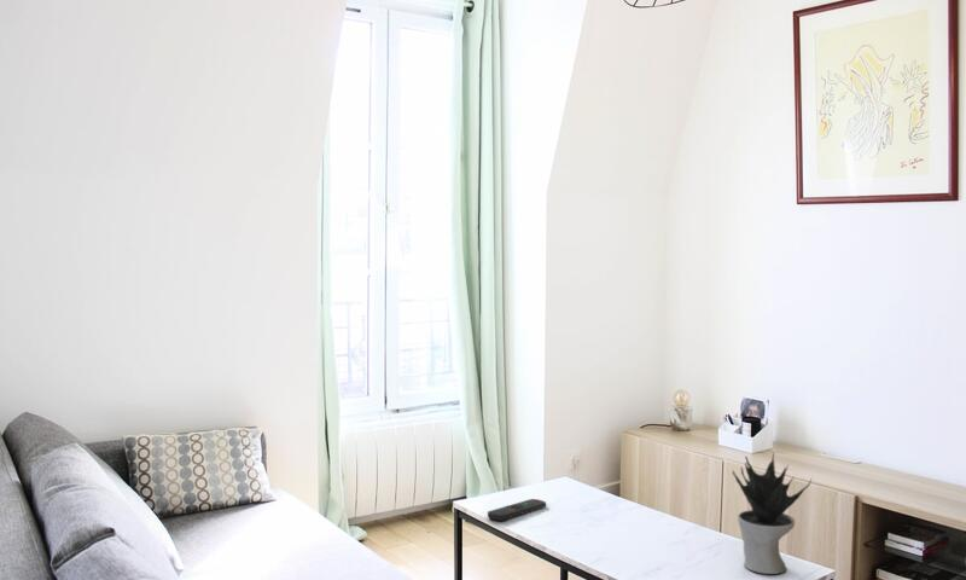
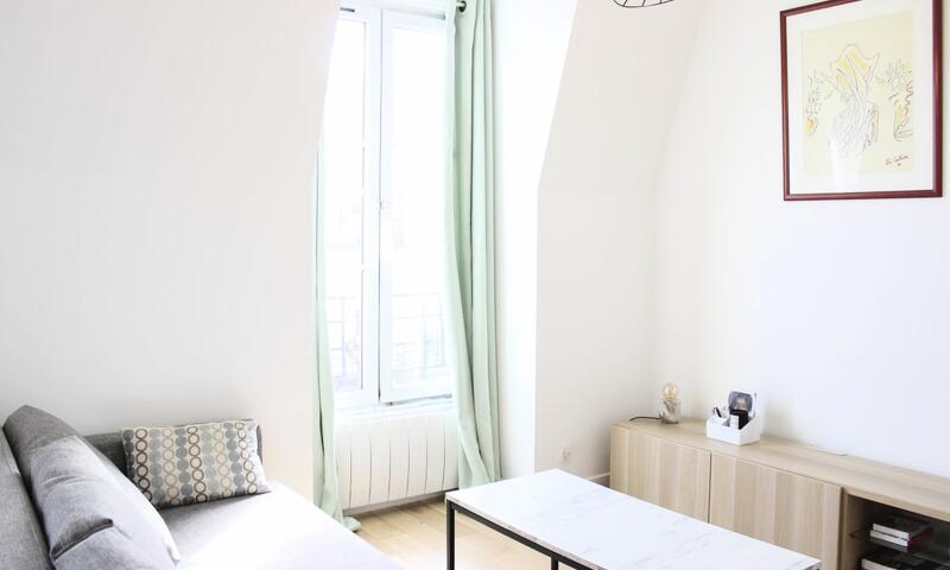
- remote control [487,498,547,522]
- potted plant [732,451,813,575]
